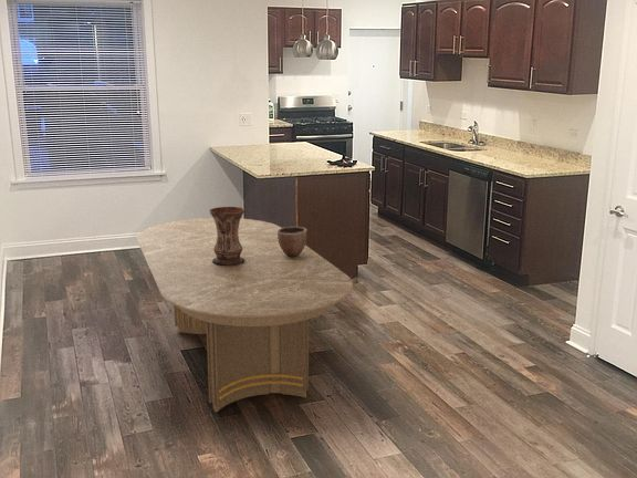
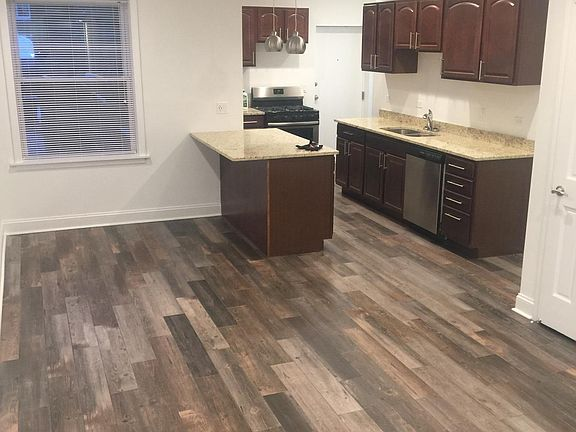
- vase [208,206,246,266]
- decorative bowl [278,226,307,257]
- dining table [136,217,354,413]
